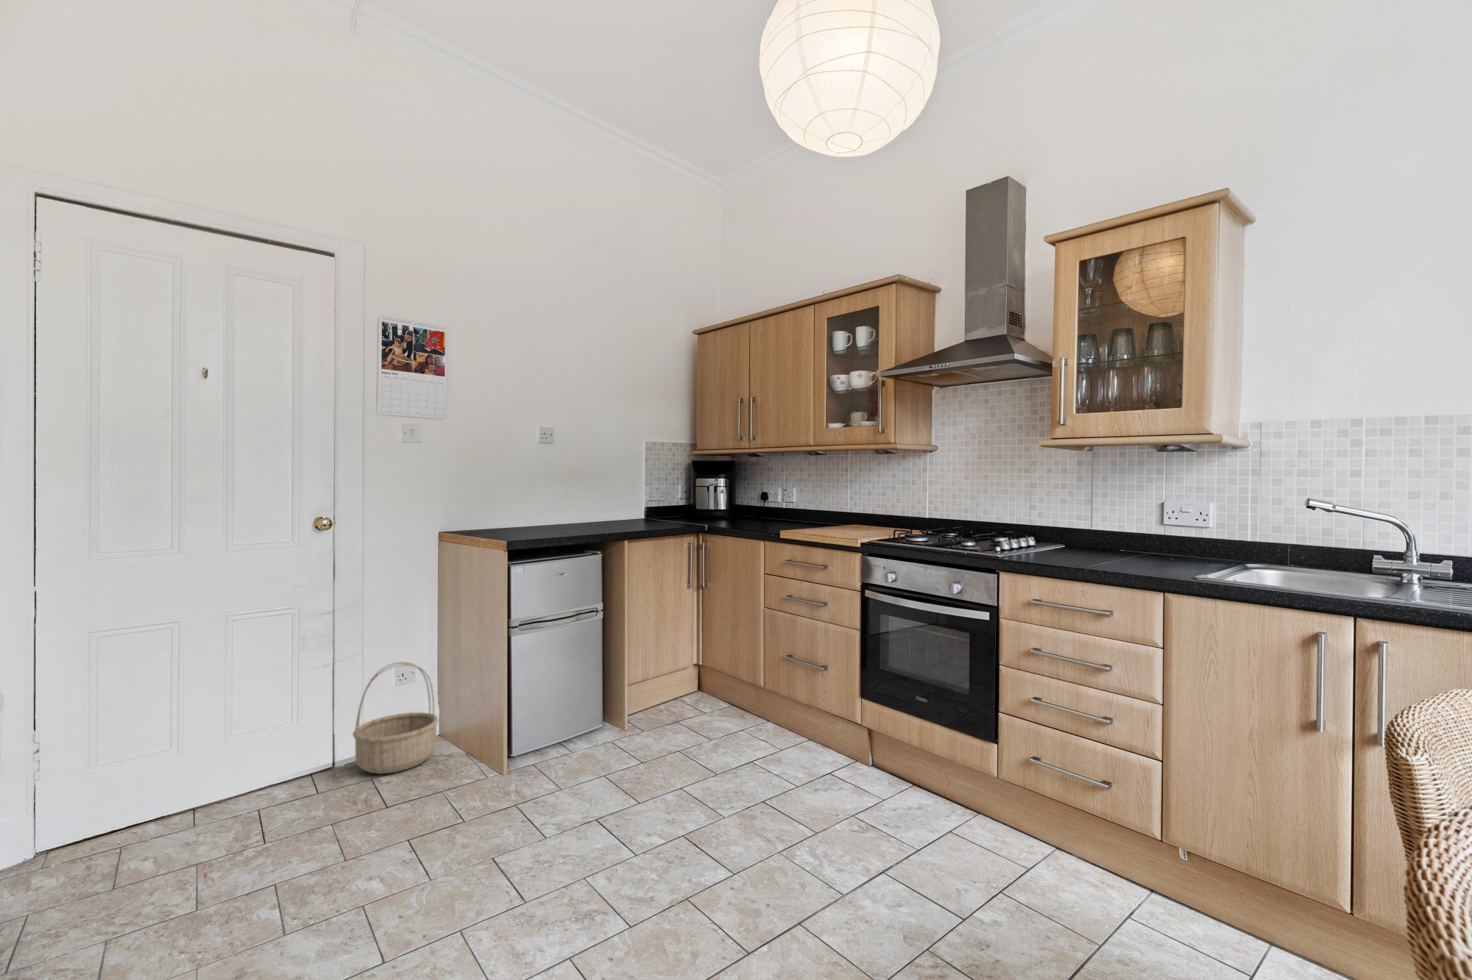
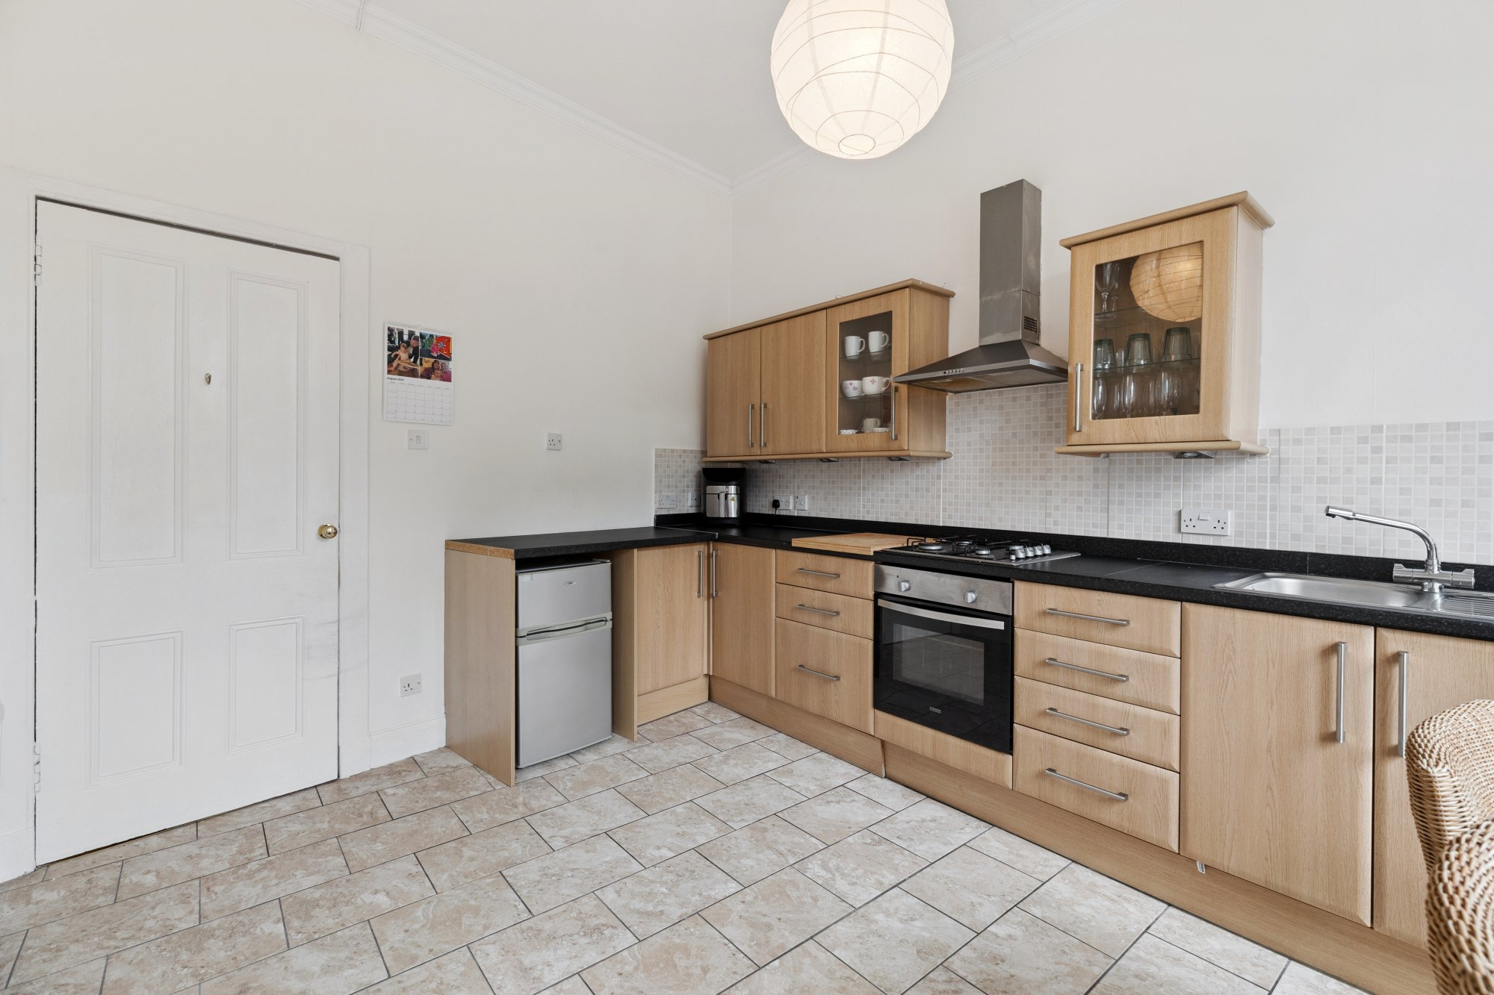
- basket [351,661,439,774]
